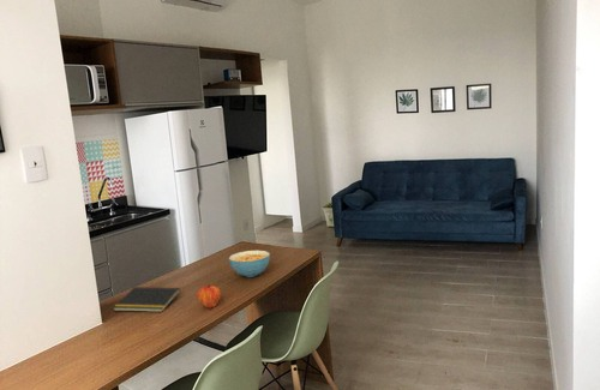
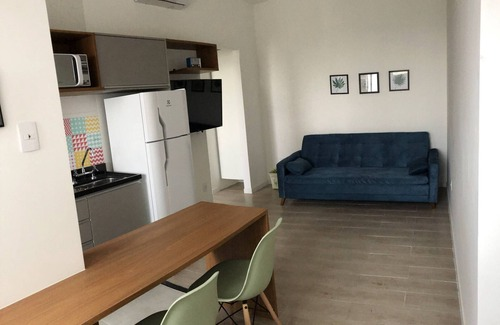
- notepad [112,286,181,313]
- cereal bowl [228,250,271,278]
- fruit [196,282,222,310]
